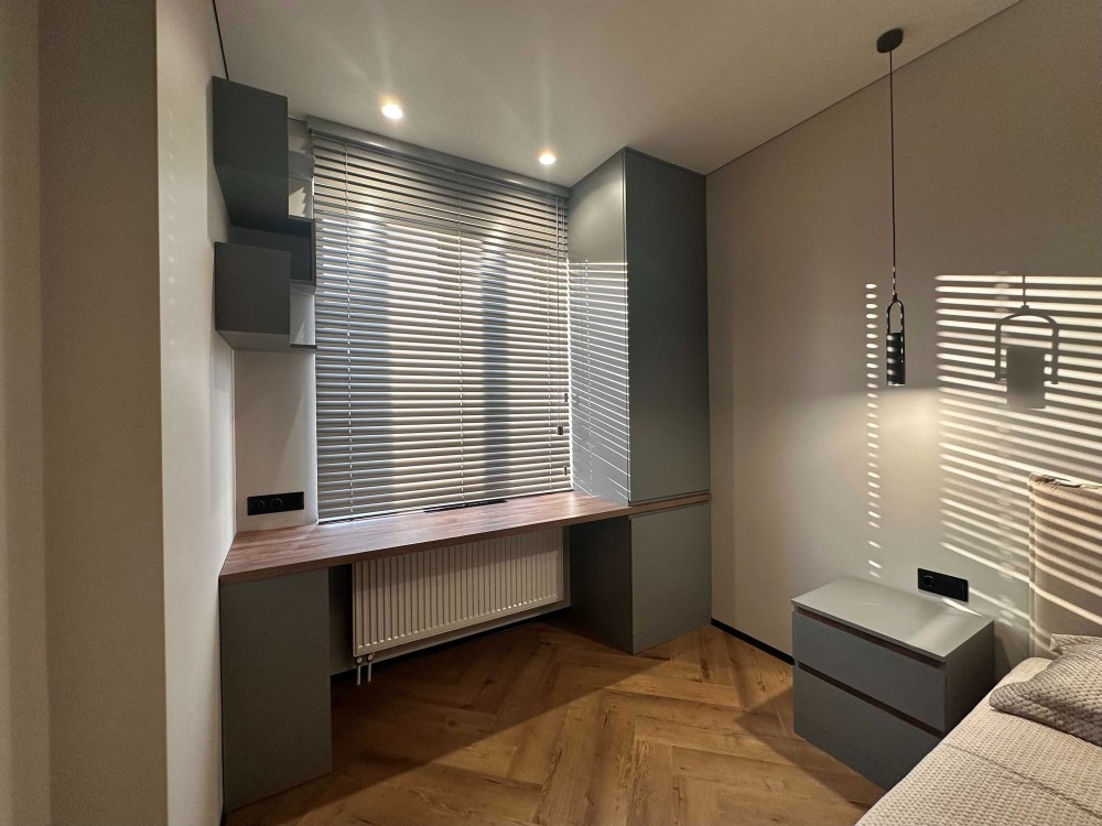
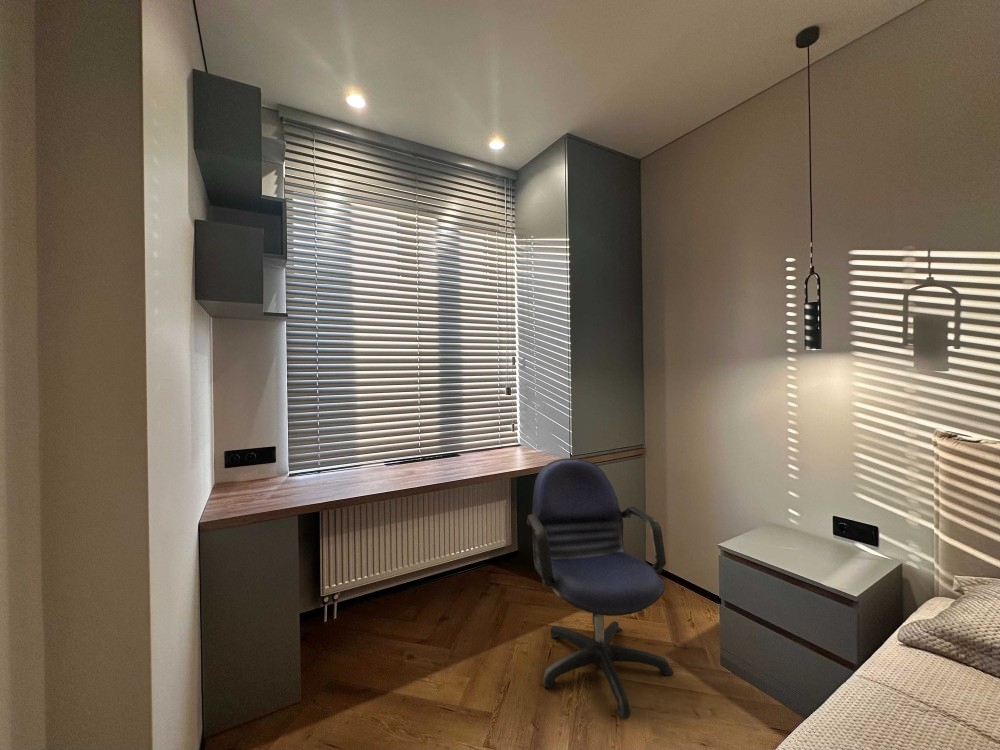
+ office chair [526,457,674,719]
